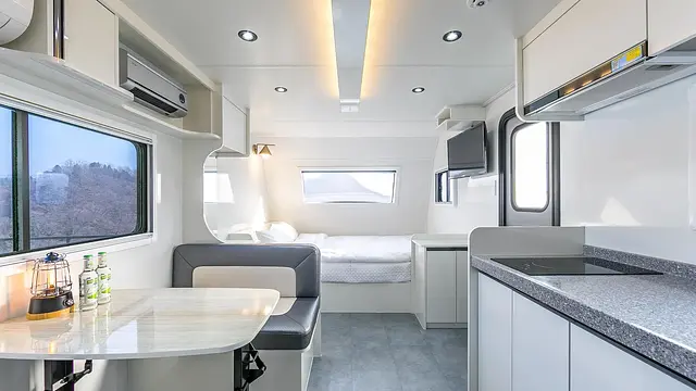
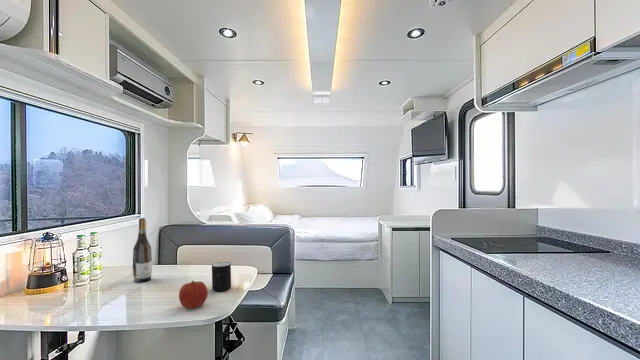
+ mug [211,261,232,292]
+ apple [178,280,209,309]
+ wine bottle [132,217,153,283]
